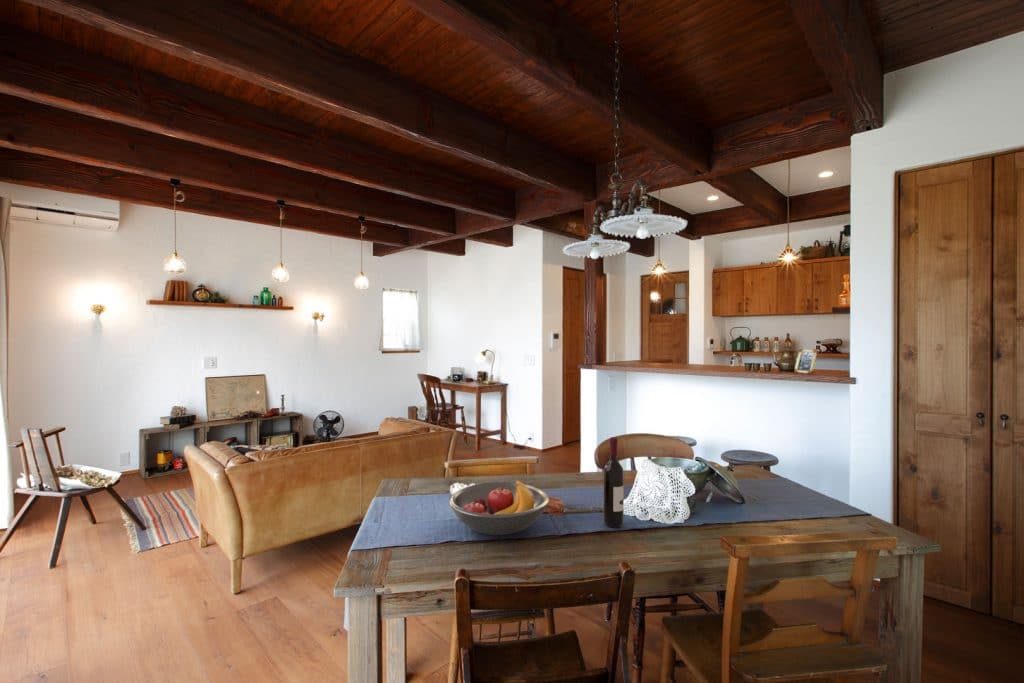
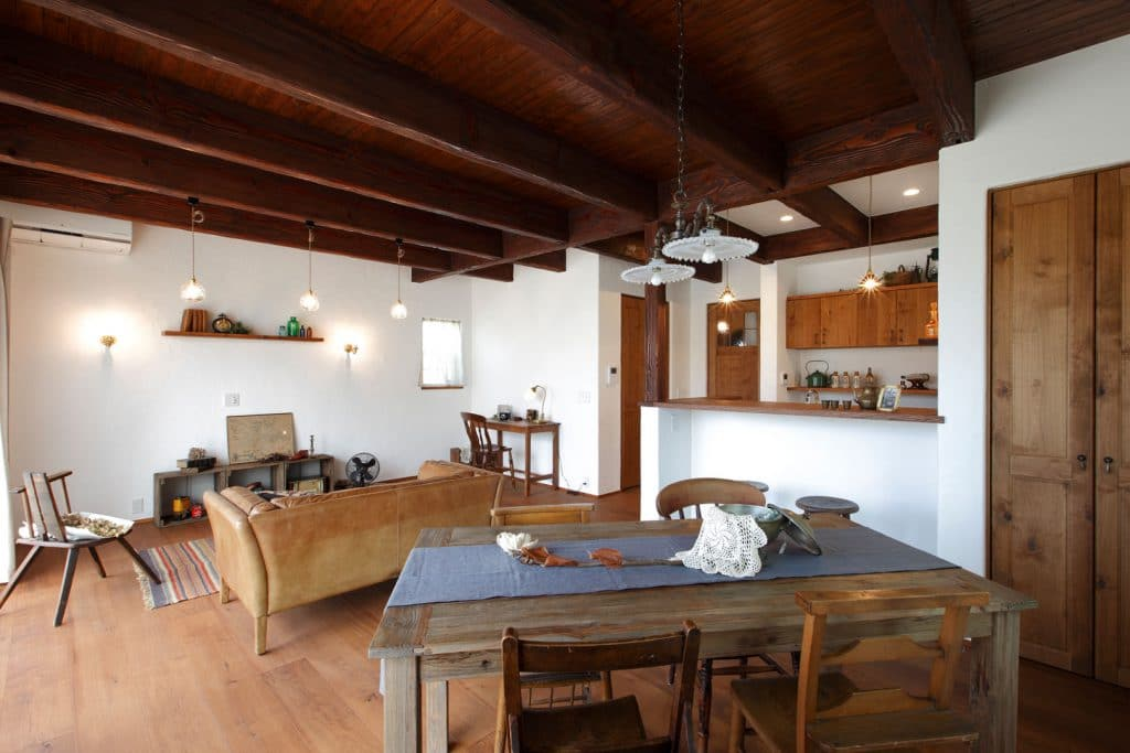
- wine bottle [603,436,625,528]
- fruit bowl [448,478,550,536]
